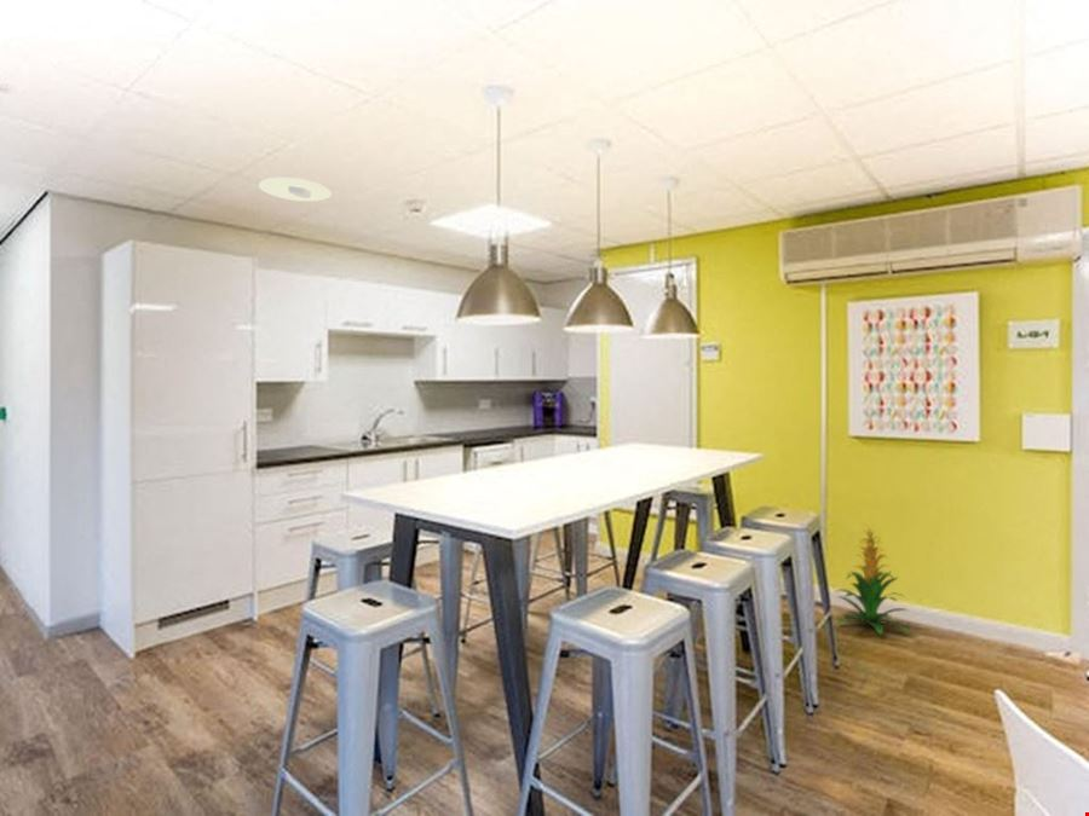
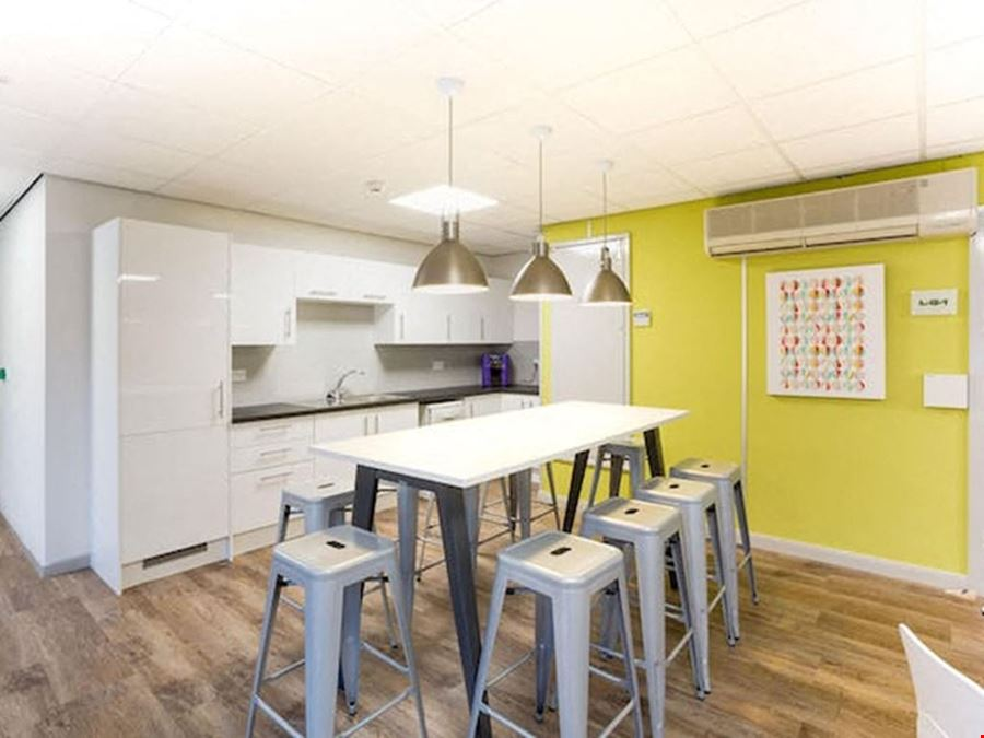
- indoor plant [832,522,911,636]
- recessed light [258,176,333,203]
